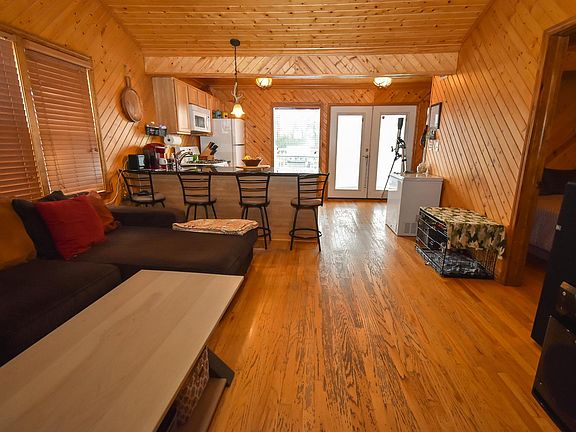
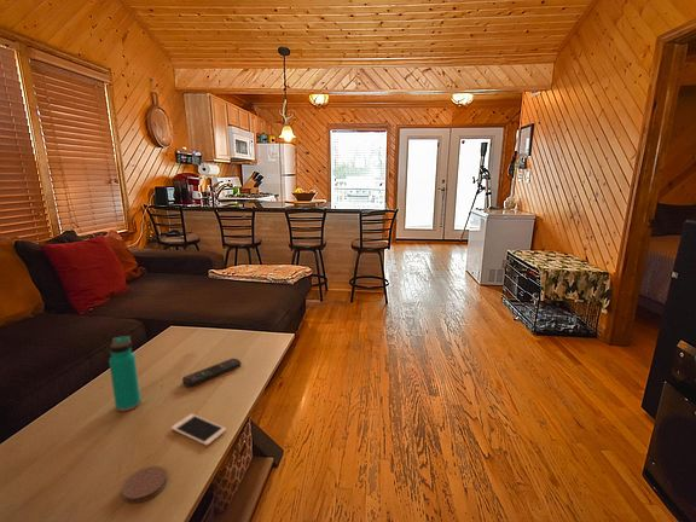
+ coaster [121,465,168,504]
+ remote control [181,358,242,388]
+ cell phone [170,413,227,447]
+ water bottle [108,335,141,412]
